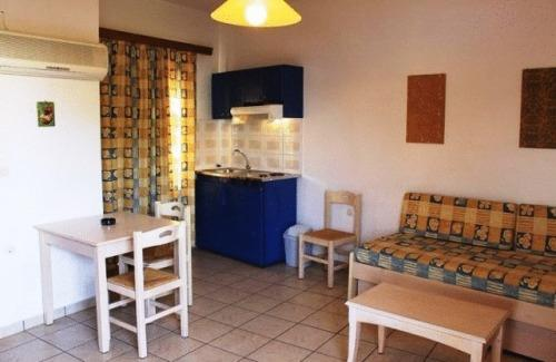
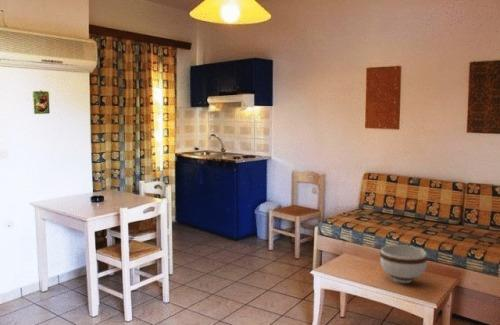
+ bowl [379,244,428,284]
